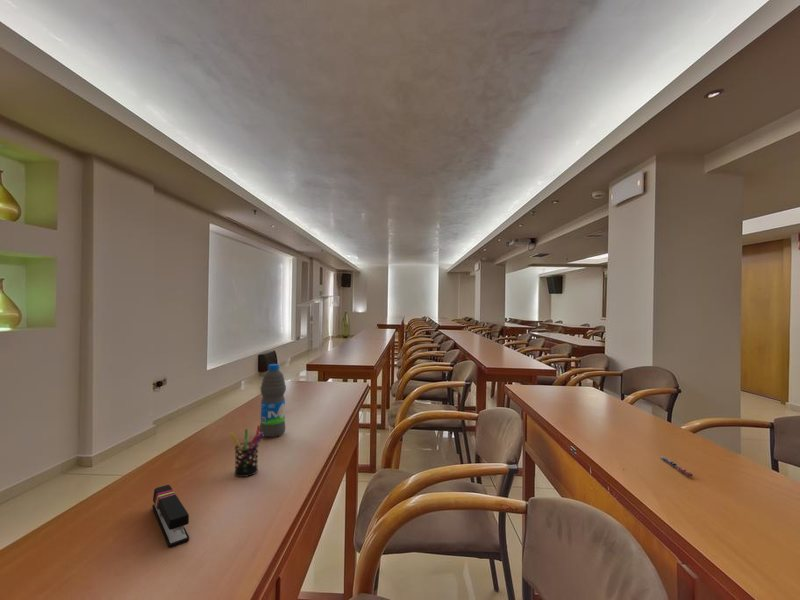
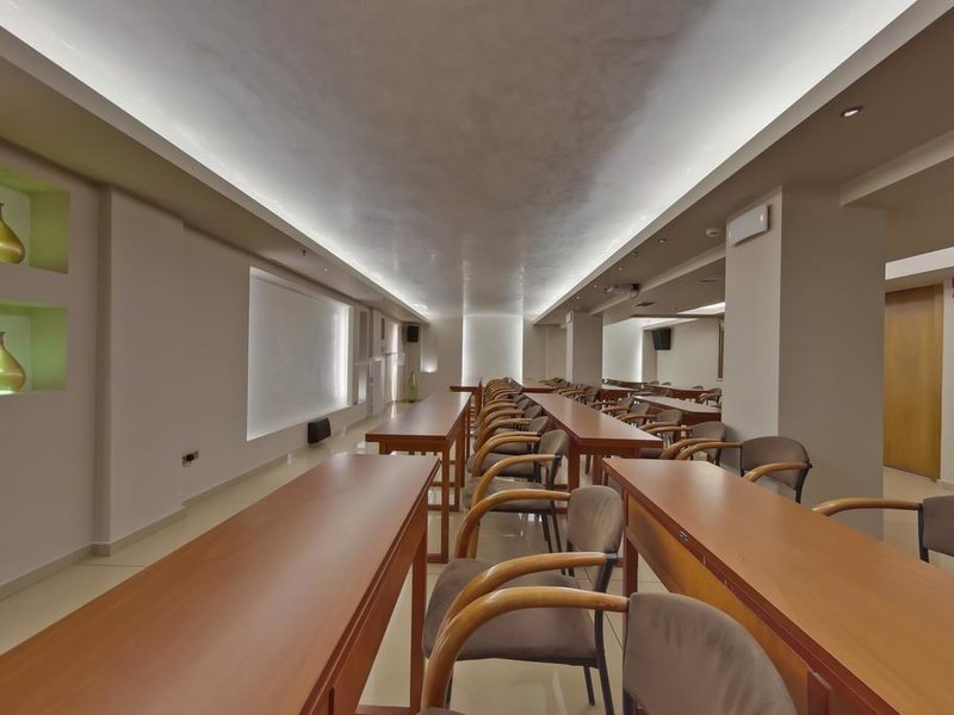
- water bottle [259,363,287,438]
- pen holder [229,424,264,478]
- pen [659,455,695,477]
- stapler [151,484,190,548]
